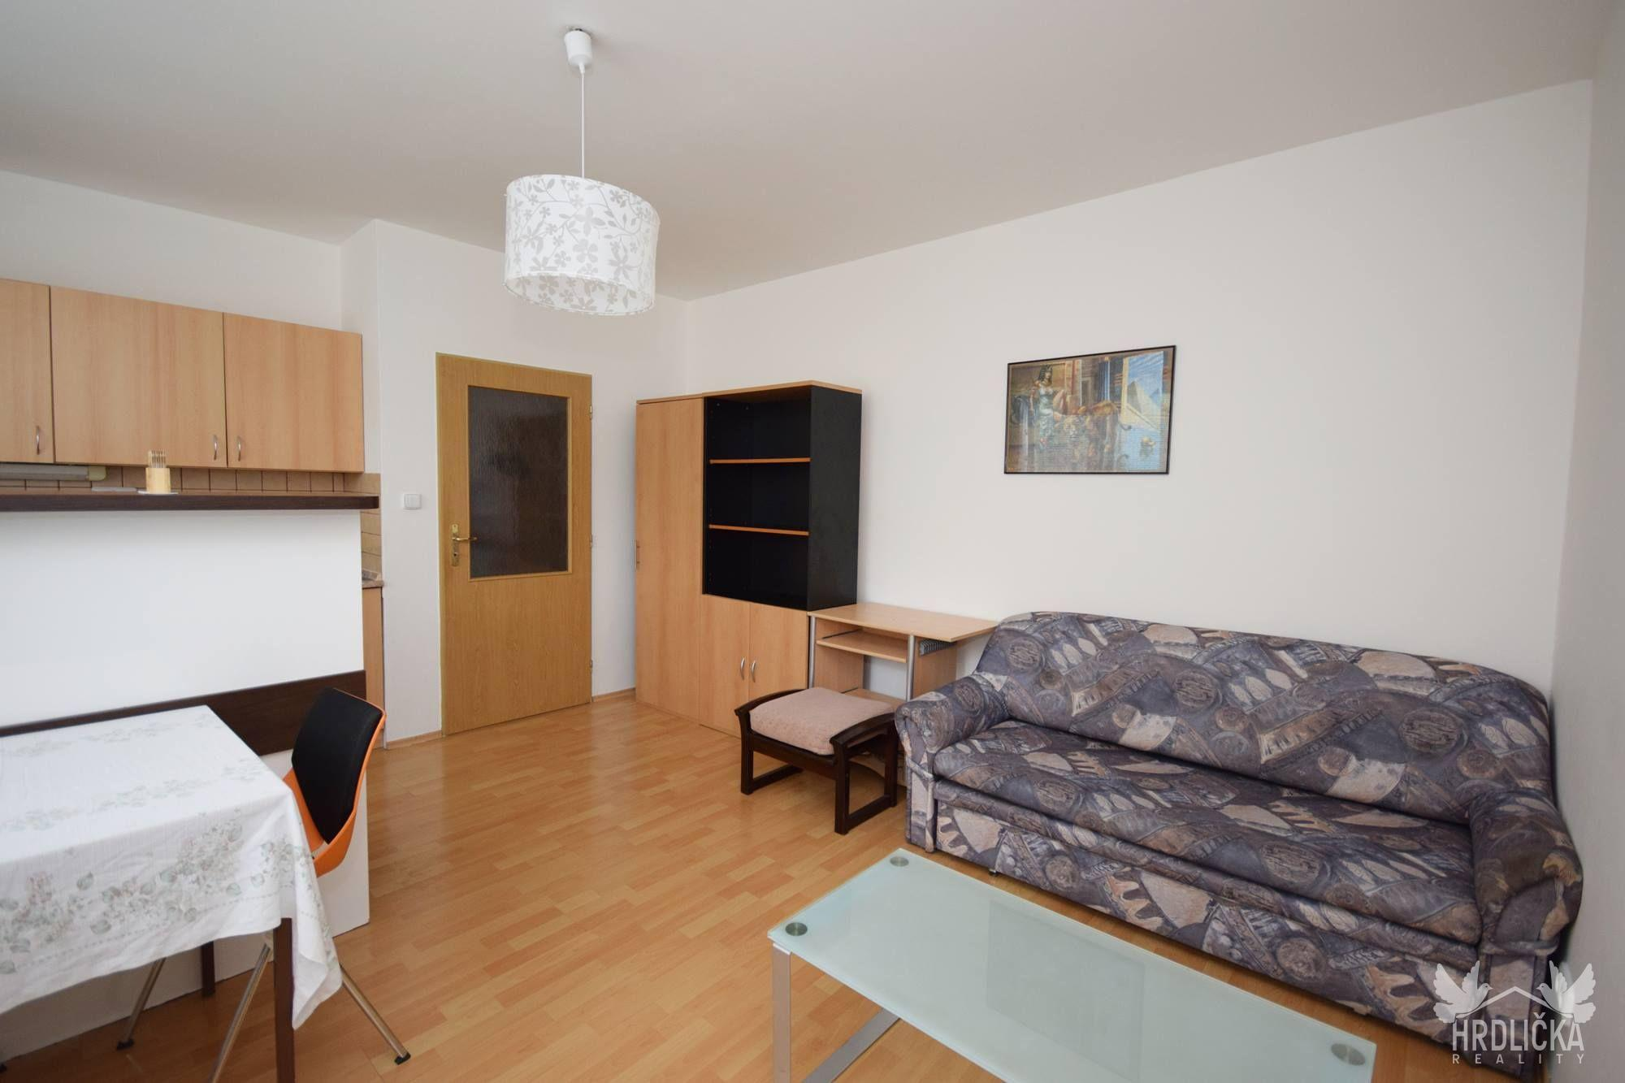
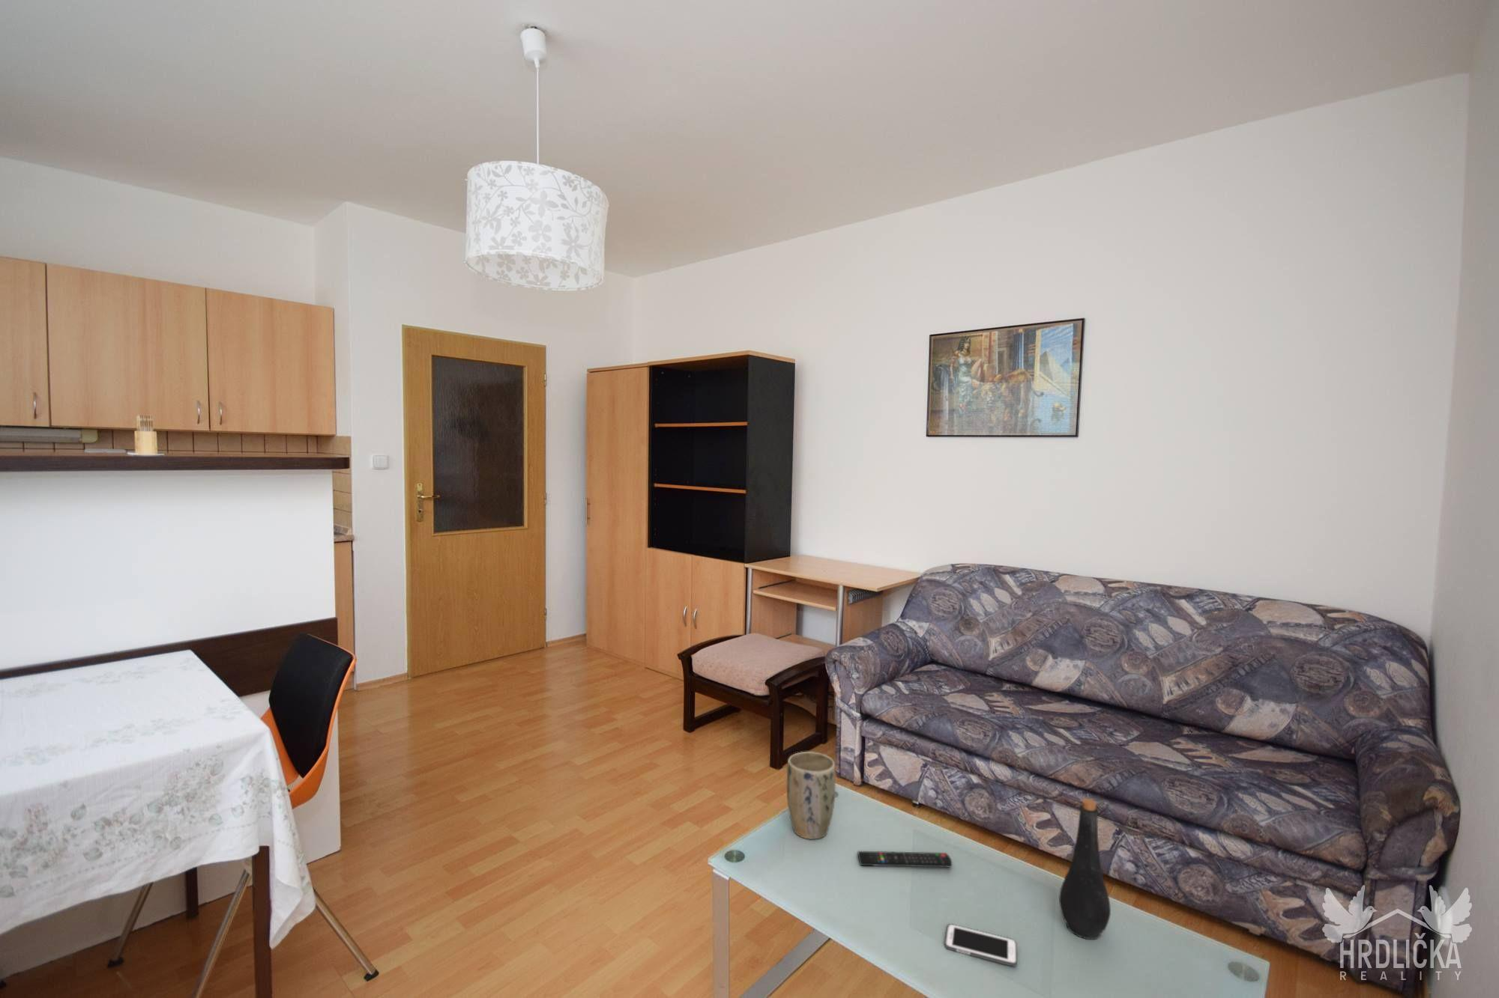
+ cell phone [944,923,1018,967]
+ plant pot [786,751,837,840]
+ remote control [857,851,953,868]
+ bottle [1059,799,1111,940]
